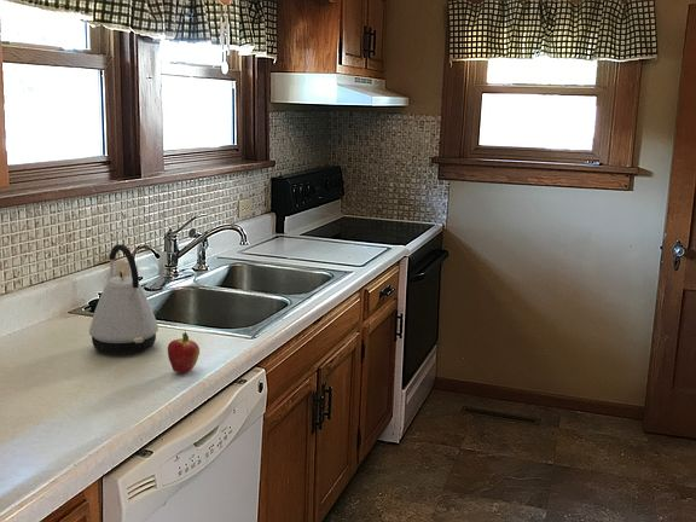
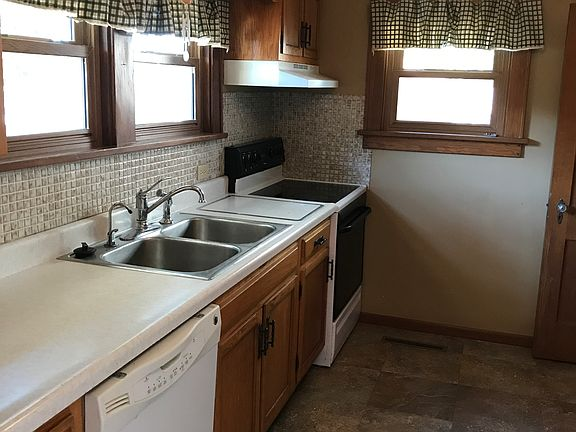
- fruit [167,330,201,375]
- kettle [88,243,160,355]
